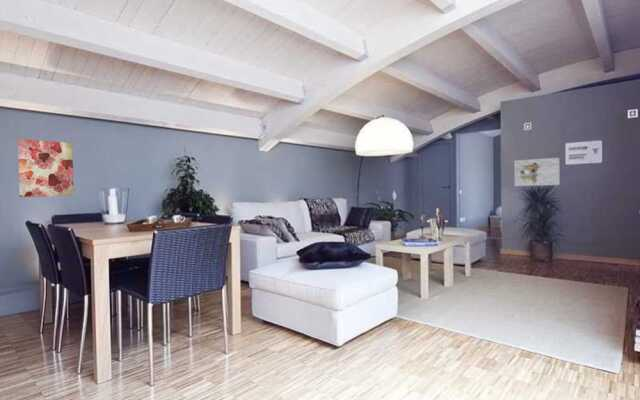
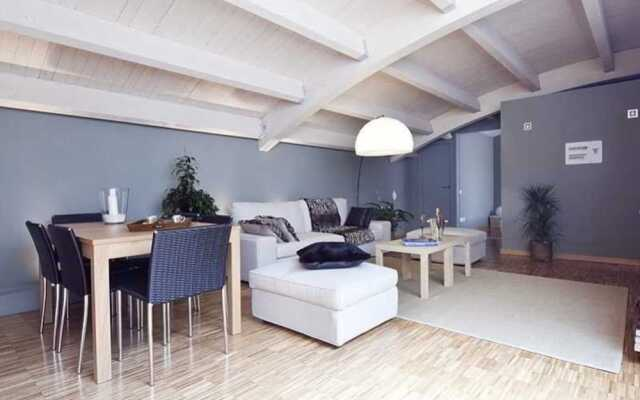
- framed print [513,157,561,187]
- wall art [17,138,75,198]
